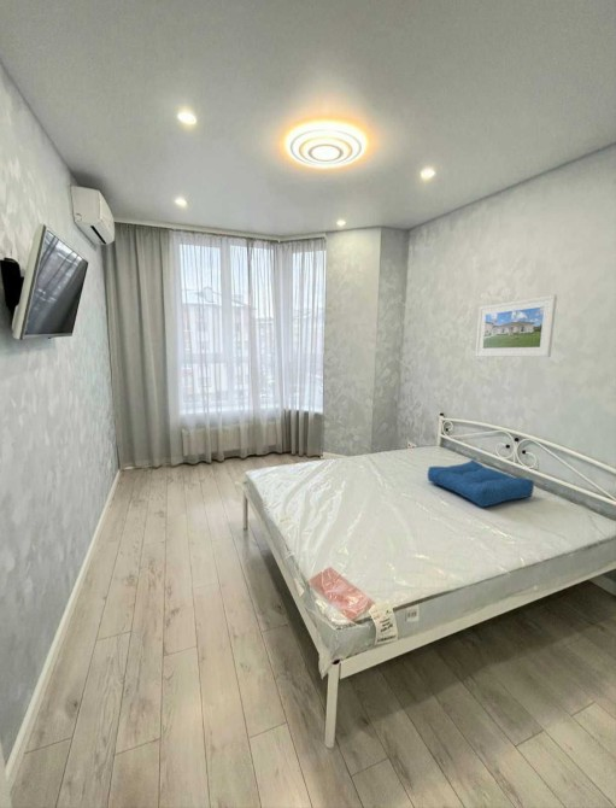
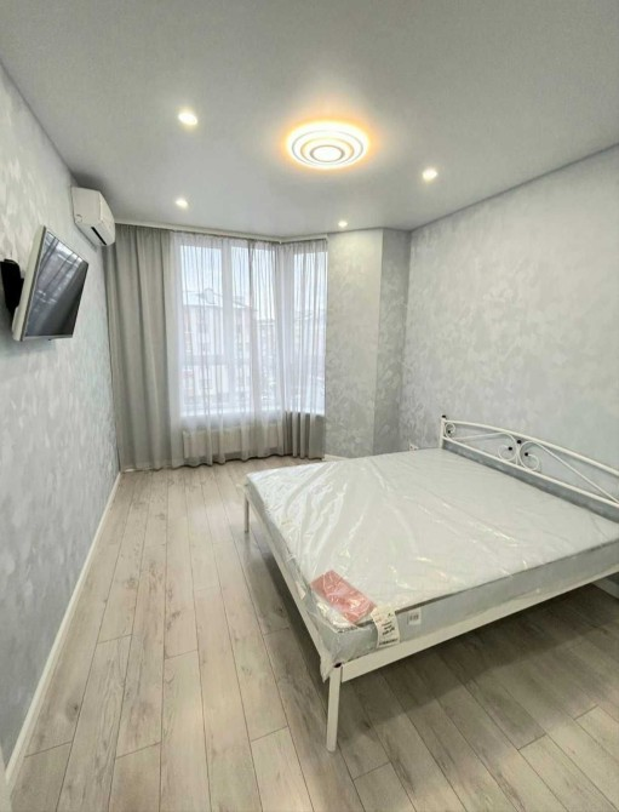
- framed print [474,294,558,358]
- seat cushion [427,458,535,508]
